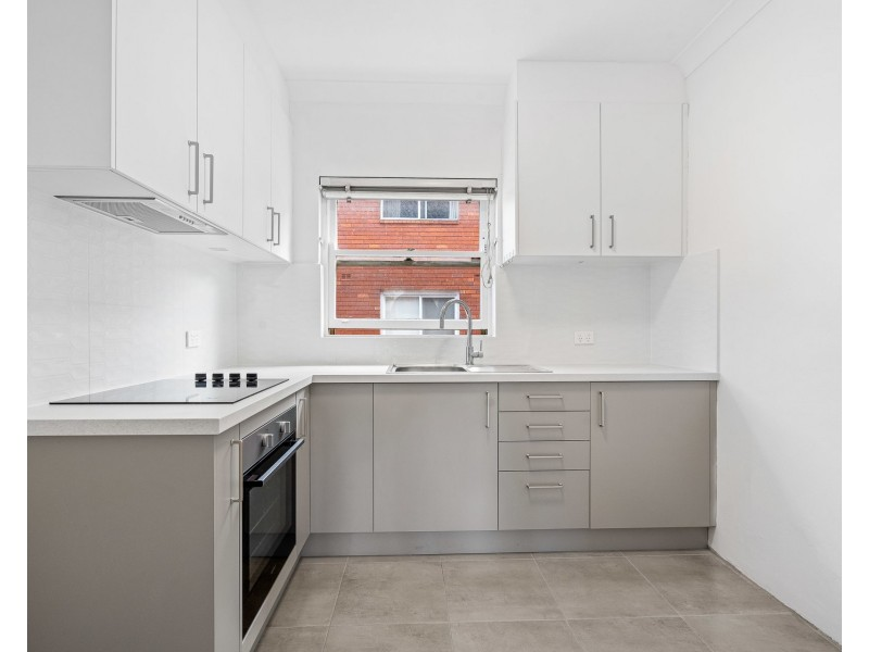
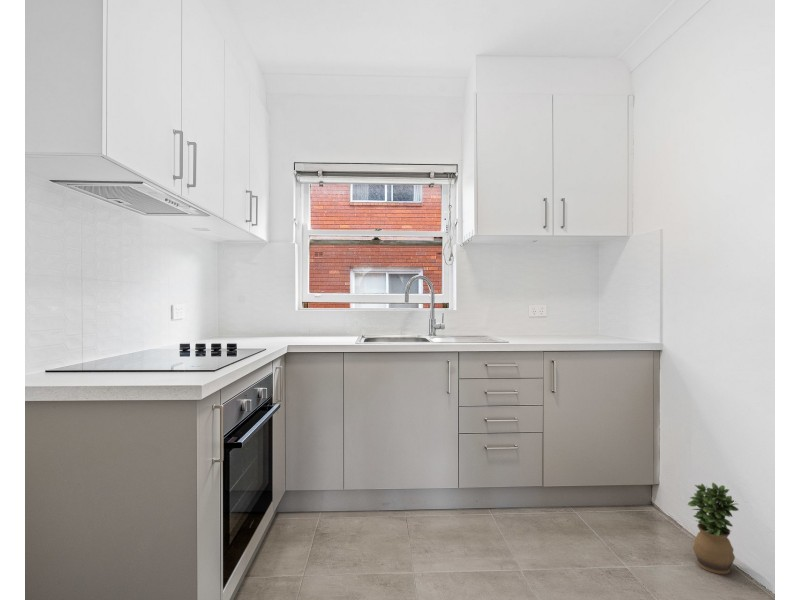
+ potted plant [687,482,739,575]
